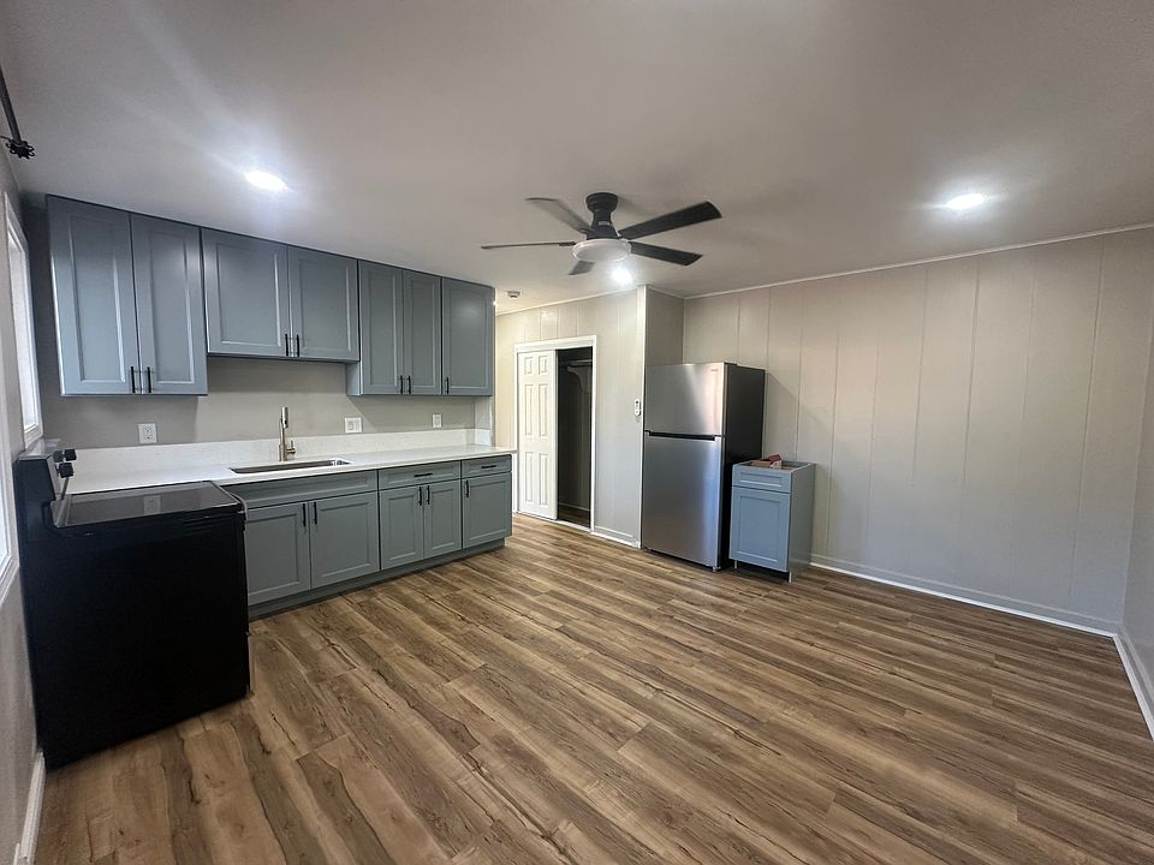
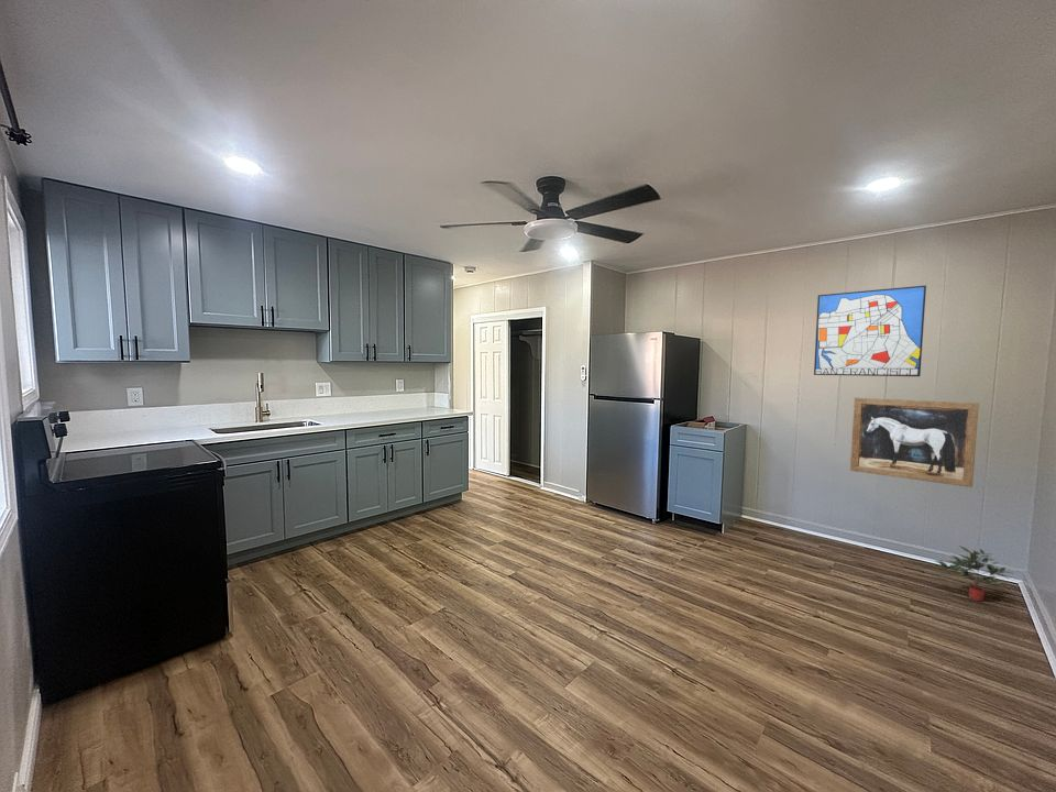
+ wall art [849,397,980,488]
+ wall art [813,284,927,377]
+ potted plant [930,546,1013,602]
